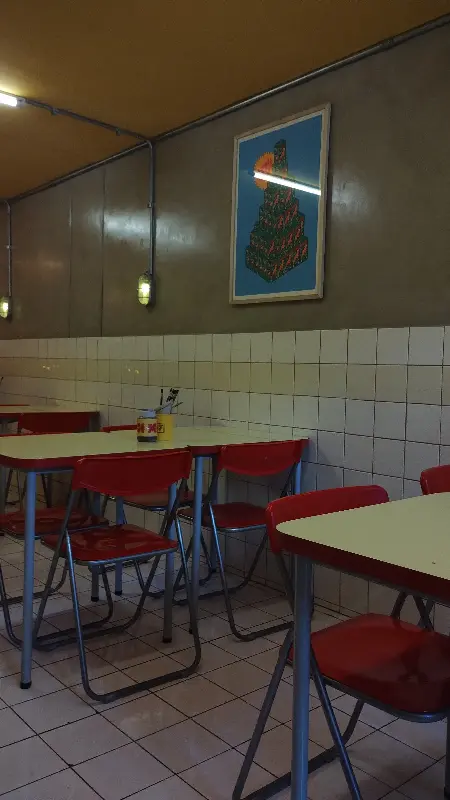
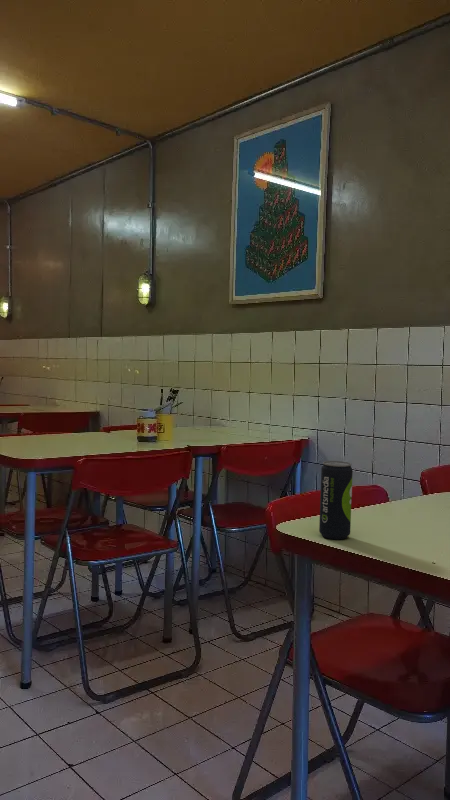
+ beverage can [318,460,354,540]
